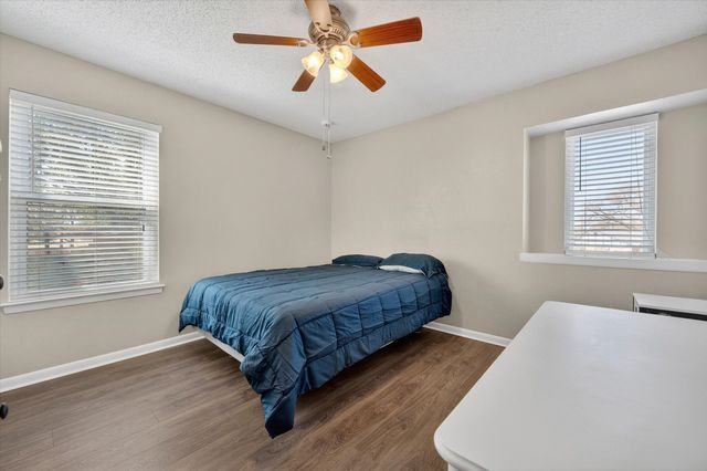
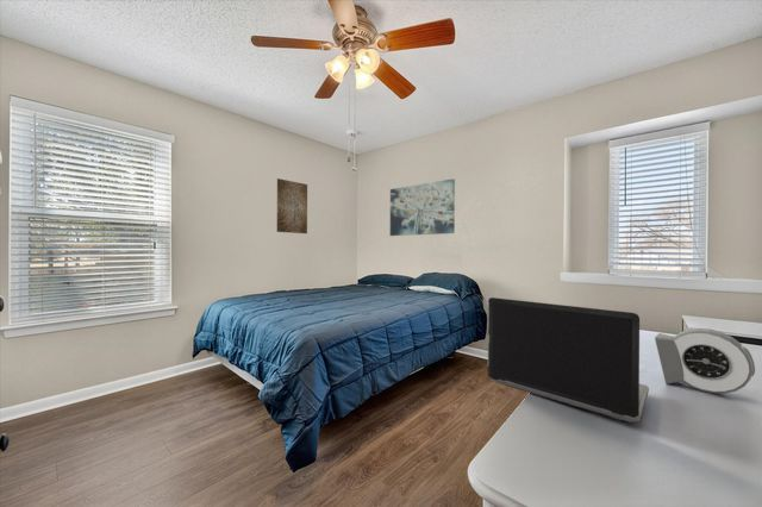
+ wall art [276,177,308,234]
+ wall art [389,177,456,237]
+ alarm clock [654,327,756,394]
+ laptop computer [487,296,650,424]
